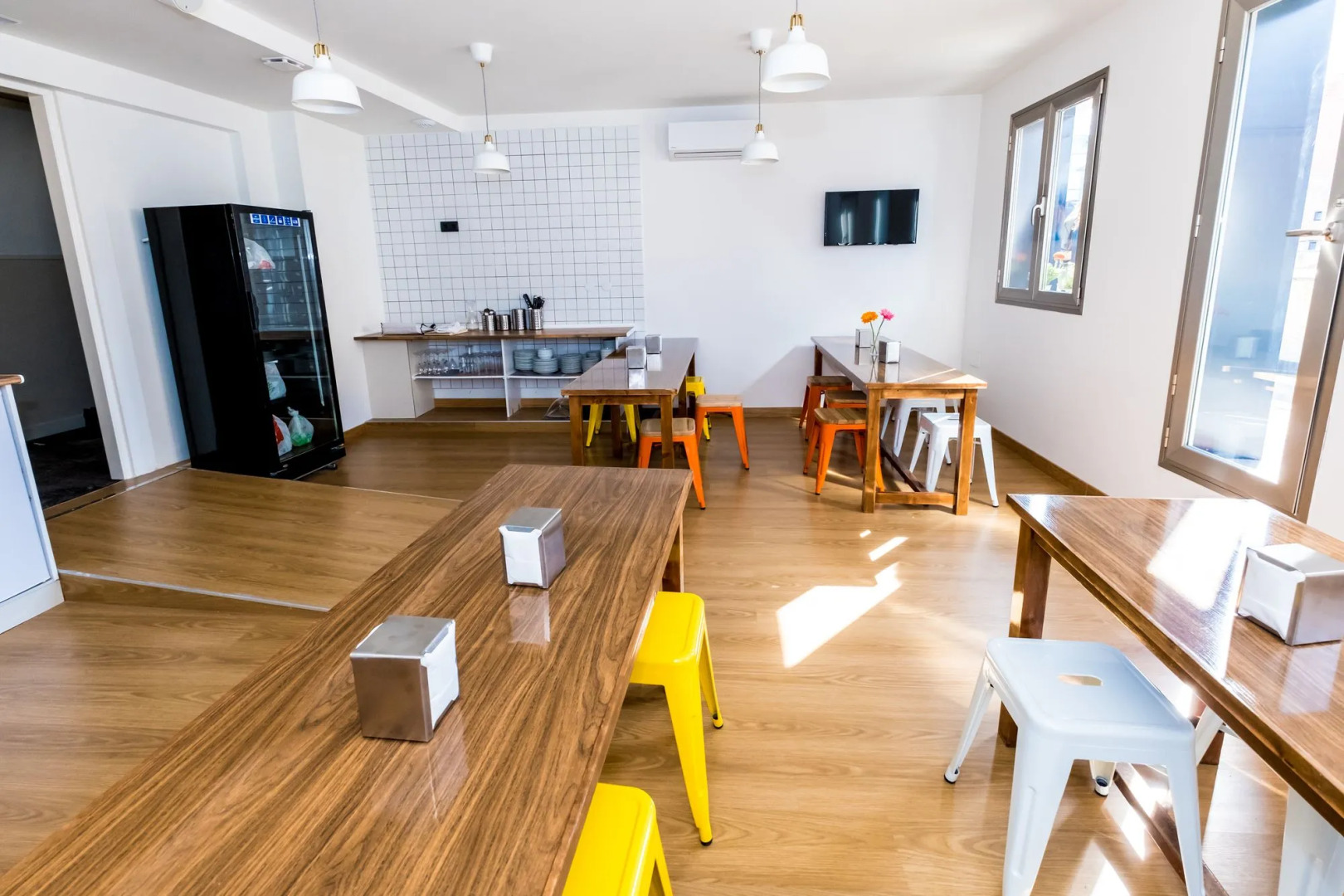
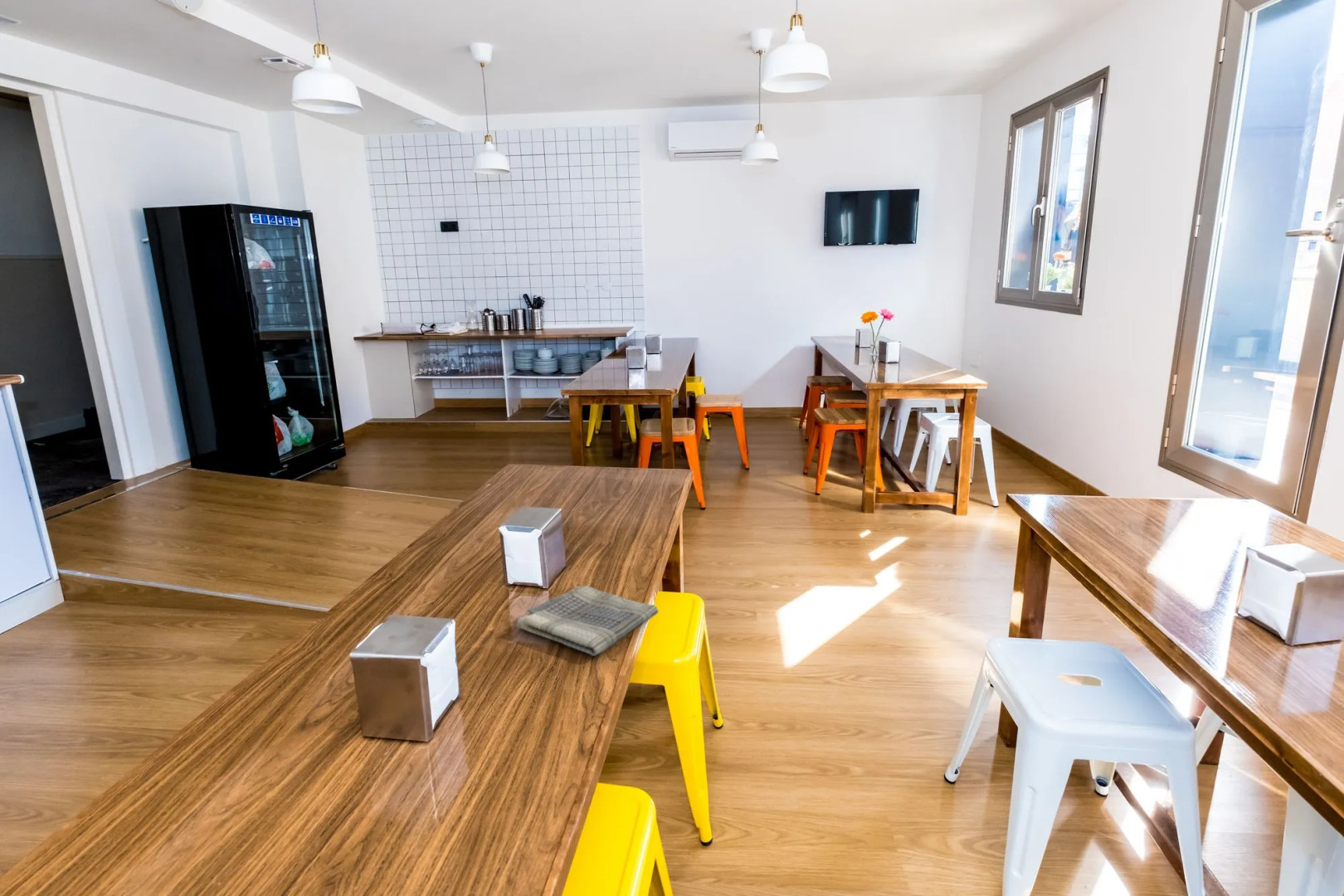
+ dish towel [515,585,660,657]
